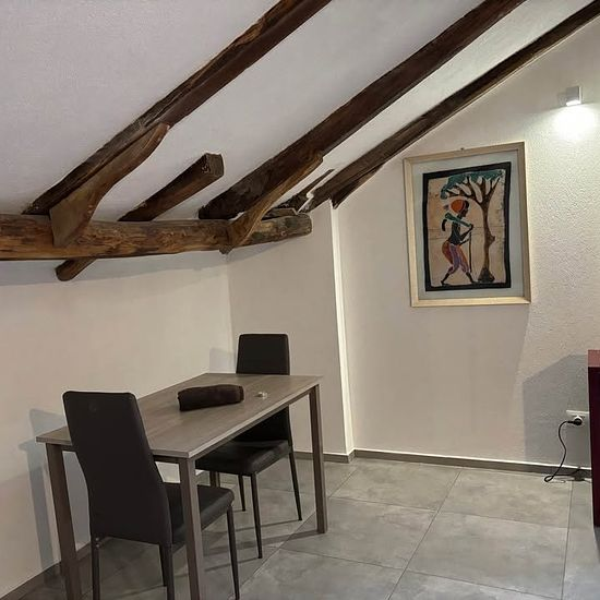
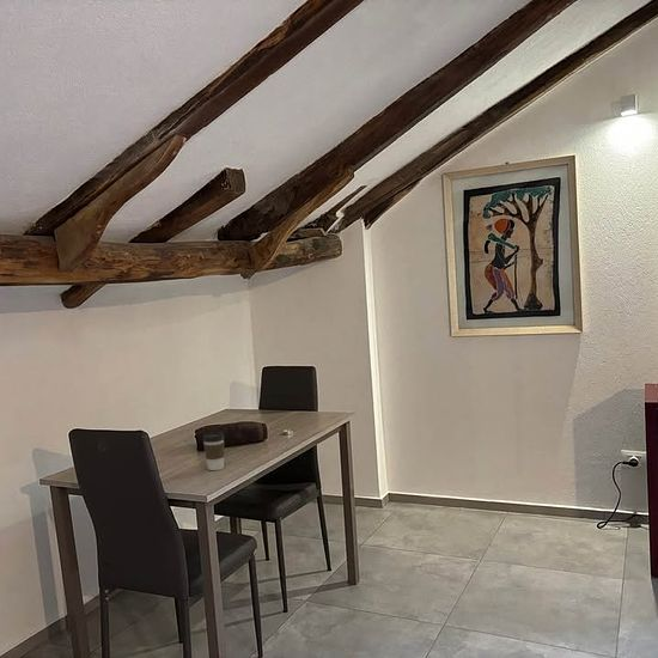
+ coffee cup [202,432,225,471]
